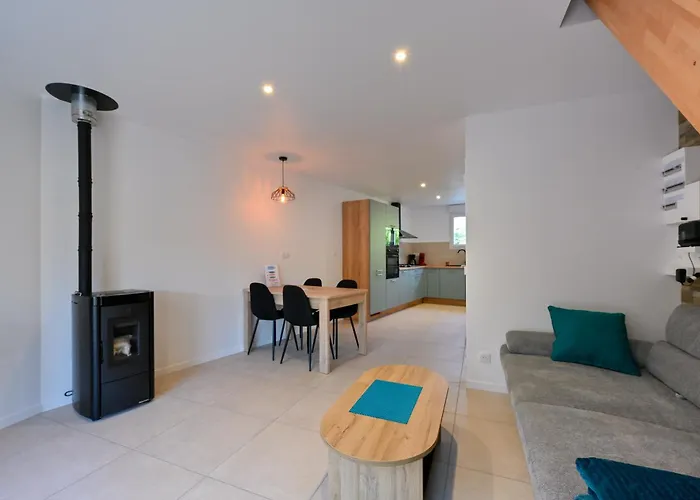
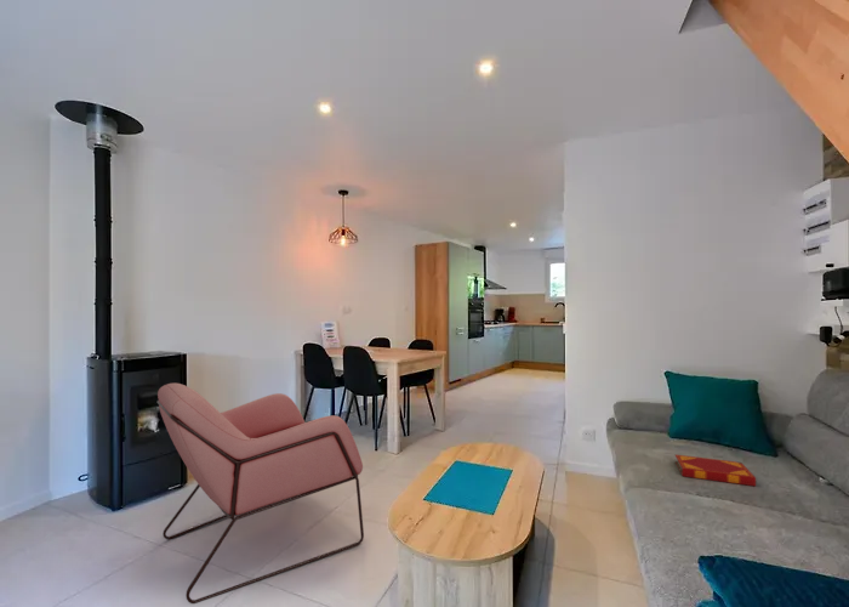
+ hardback book [674,453,757,487]
+ armchair [156,382,365,605]
